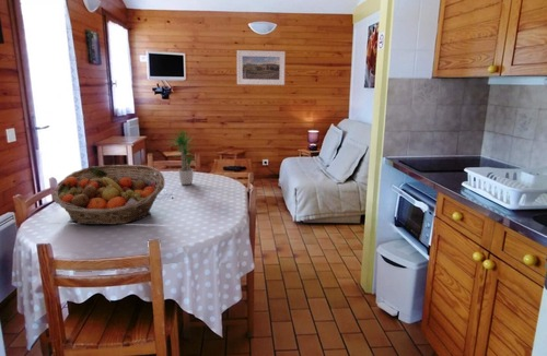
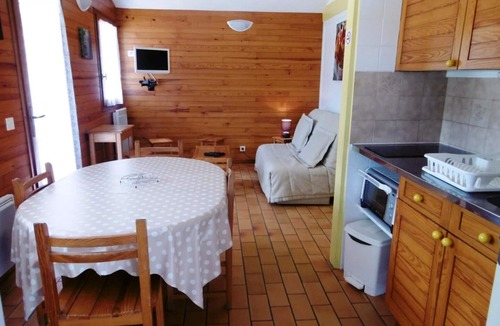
- potted plant [164,127,199,186]
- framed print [236,49,287,86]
- fruit basket [51,164,165,226]
